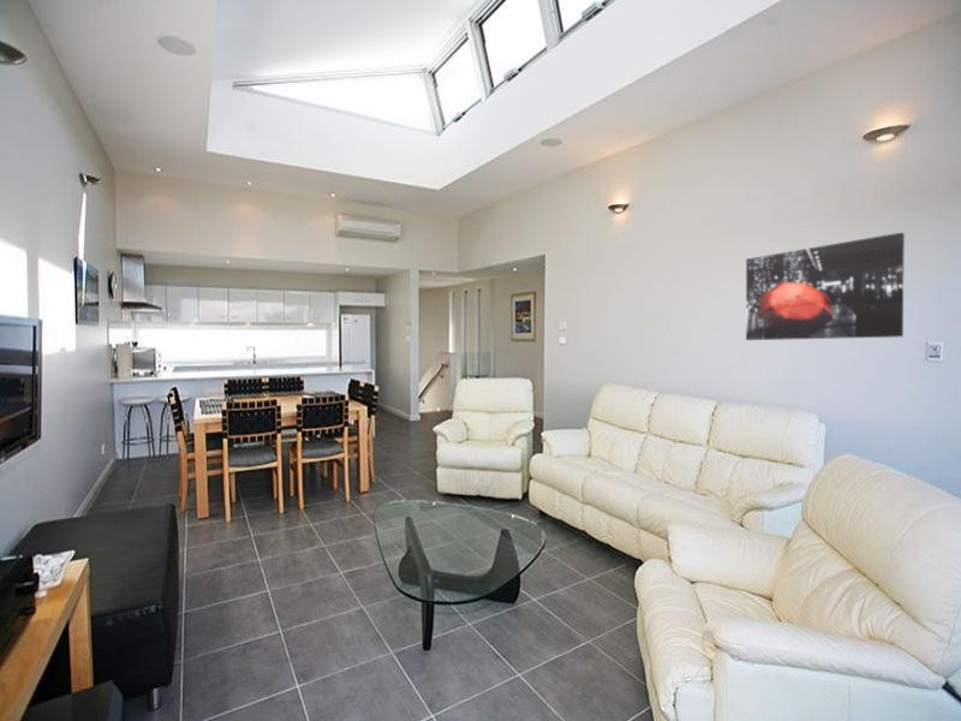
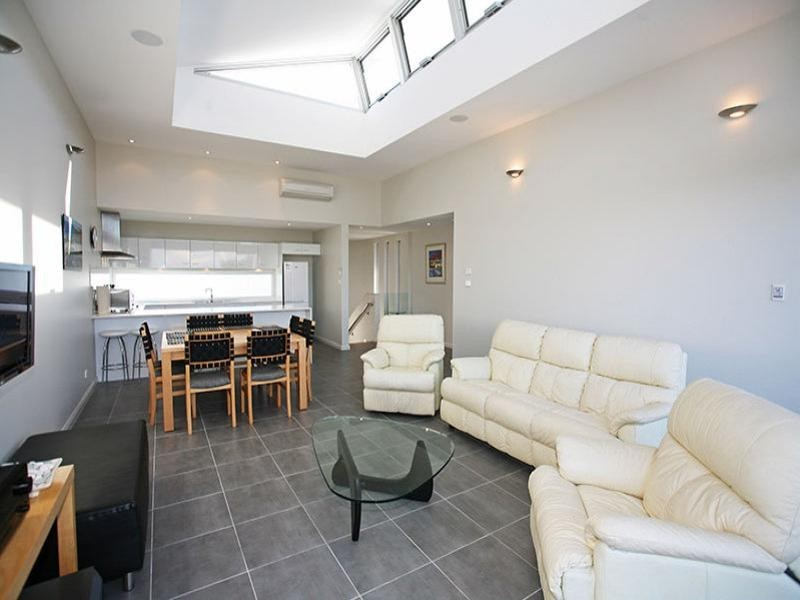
- wall art [745,232,906,341]
